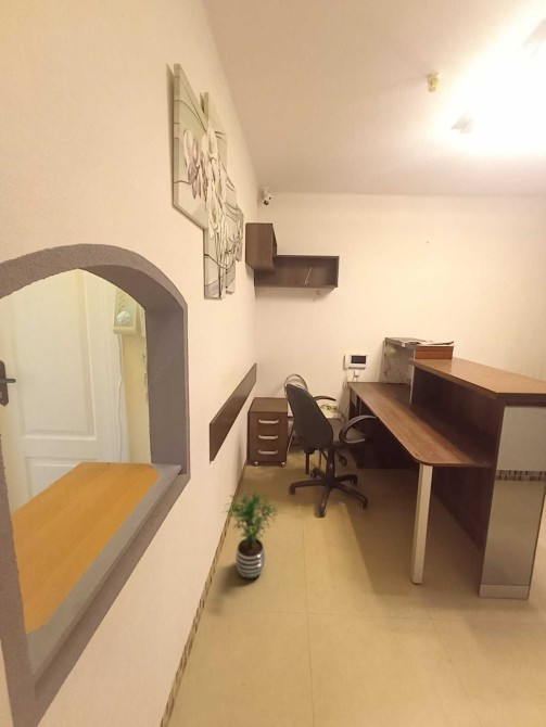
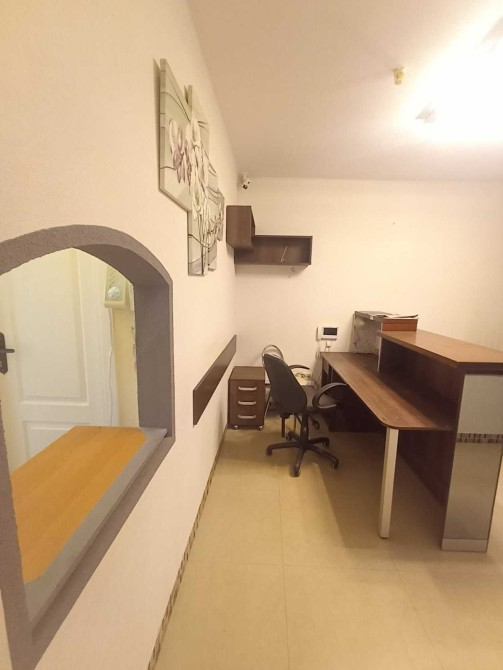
- potted plant [223,489,283,581]
